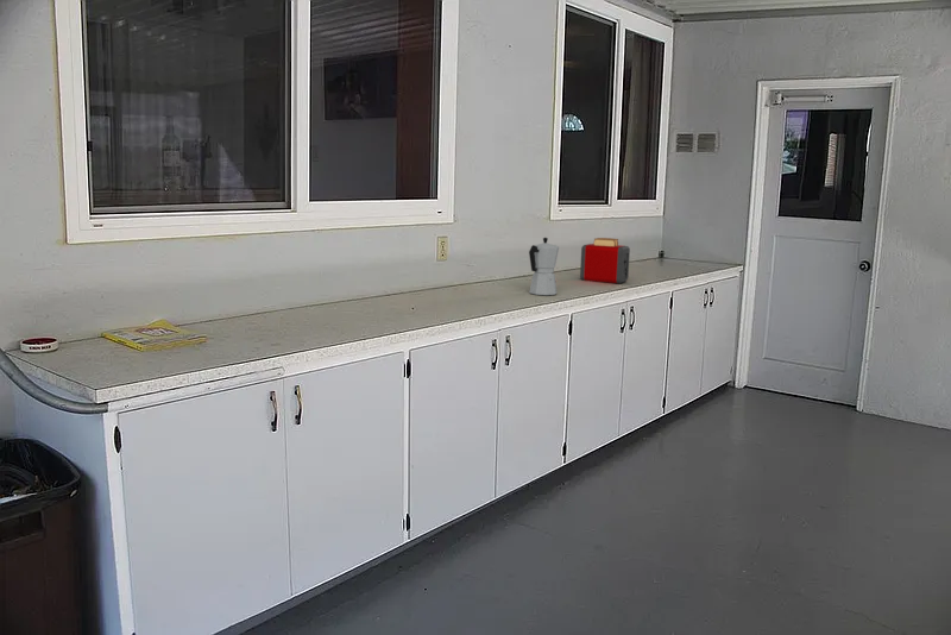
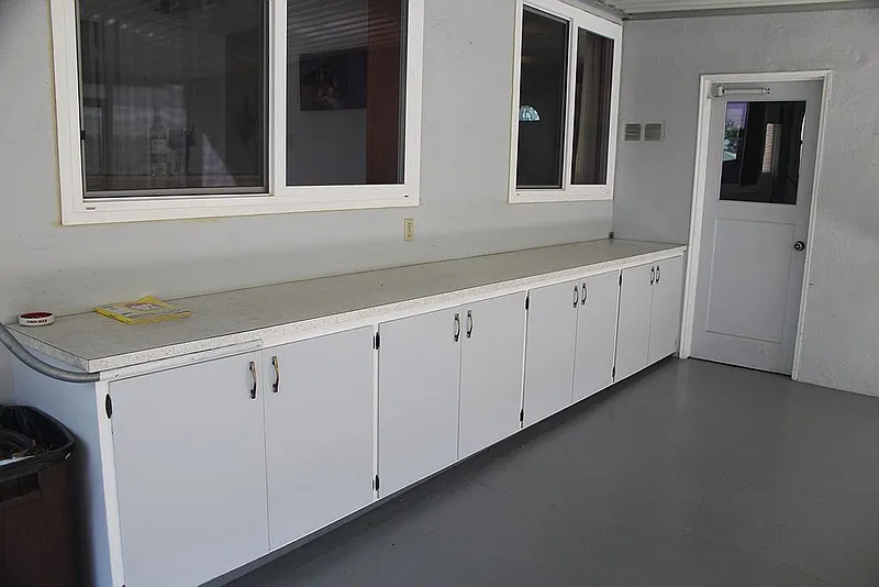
- moka pot [528,237,560,296]
- toaster [579,237,631,284]
